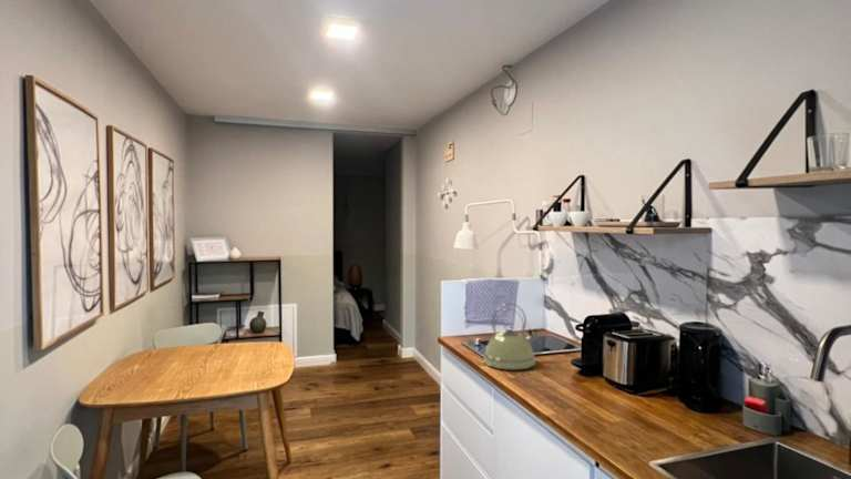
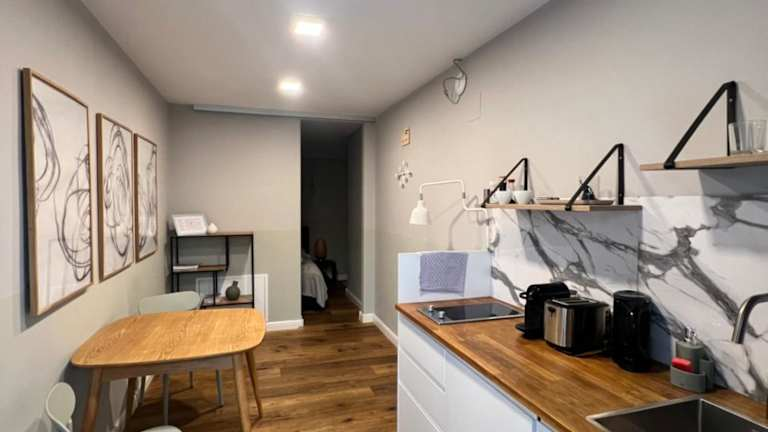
- kettle [482,302,541,371]
